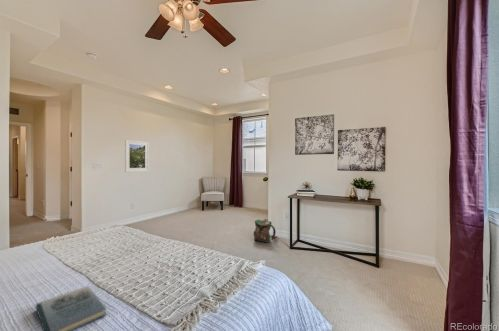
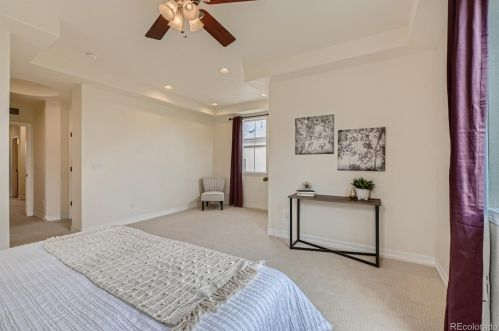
- book [35,285,107,331]
- backpack [252,218,278,244]
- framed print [124,139,150,173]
